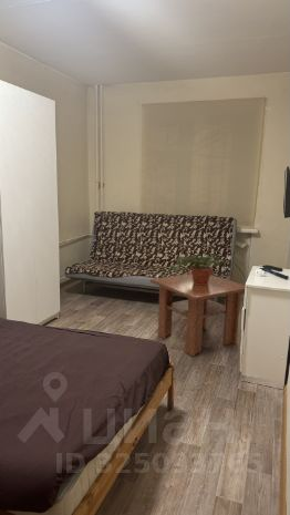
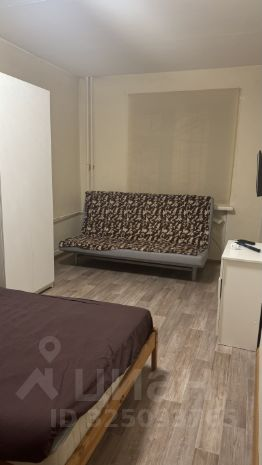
- potted plant [170,253,232,285]
- coffee table [149,272,246,358]
